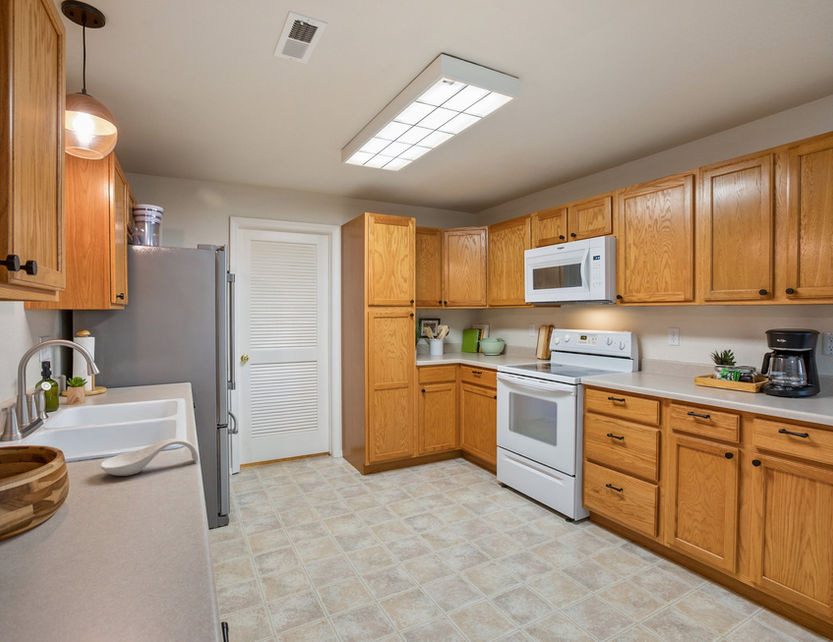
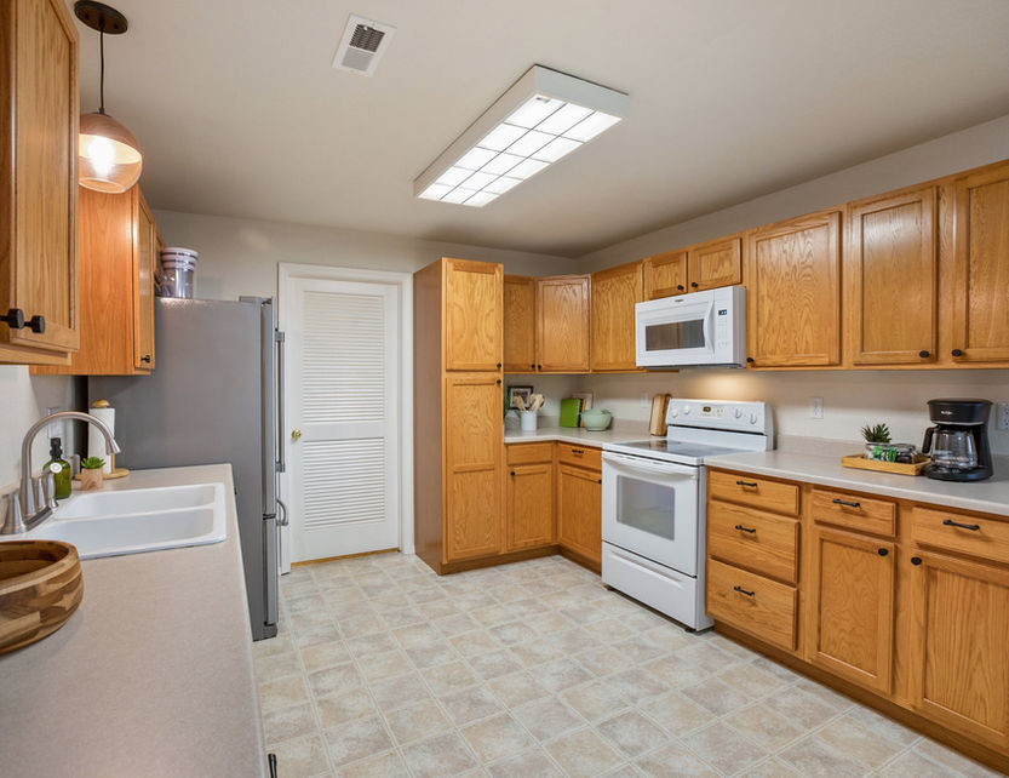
- spoon rest [99,438,199,477]
